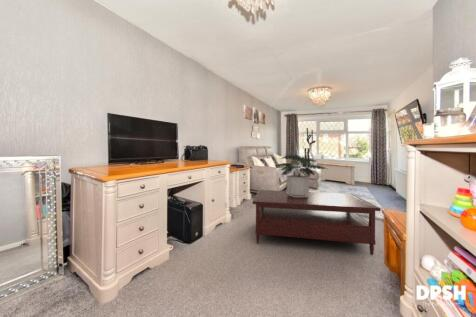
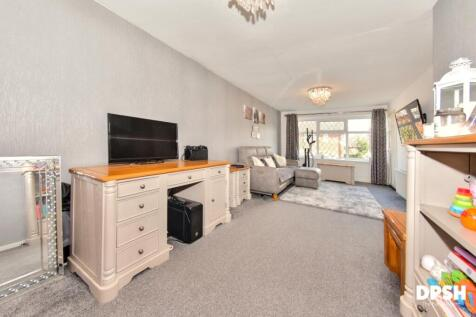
- potted plant [274,154,328,197]
- coffee table [252,189,382,256]
